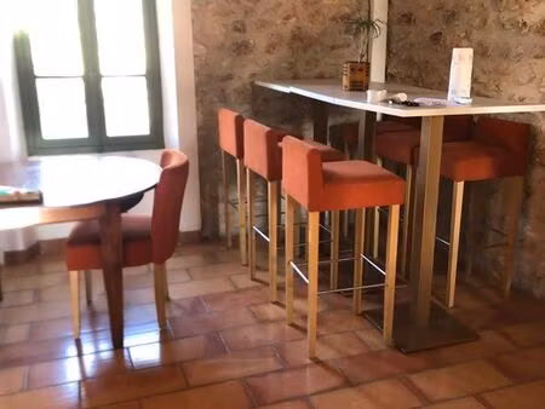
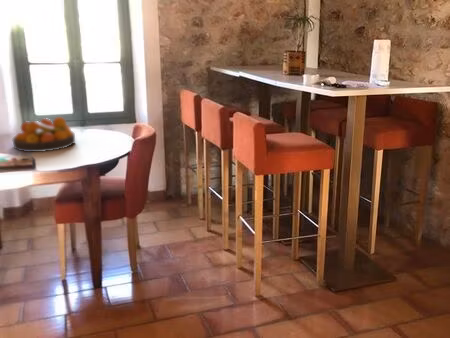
+ fruit bowl [11,116,76,153]
